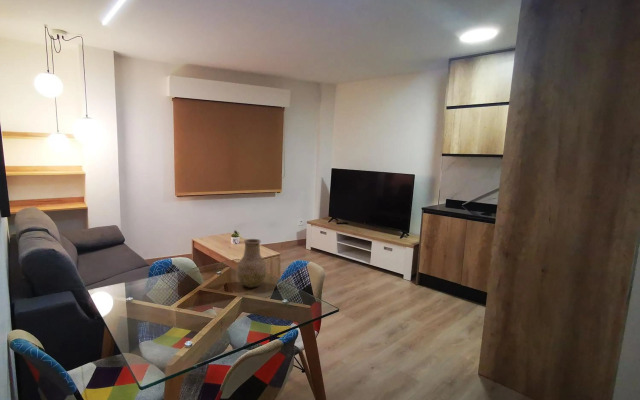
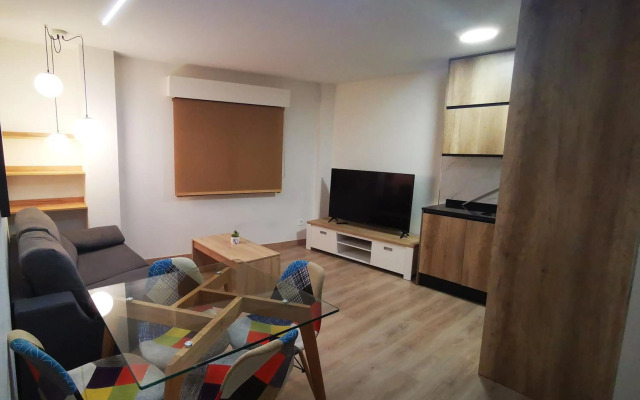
- vase [236,238,267,289]
